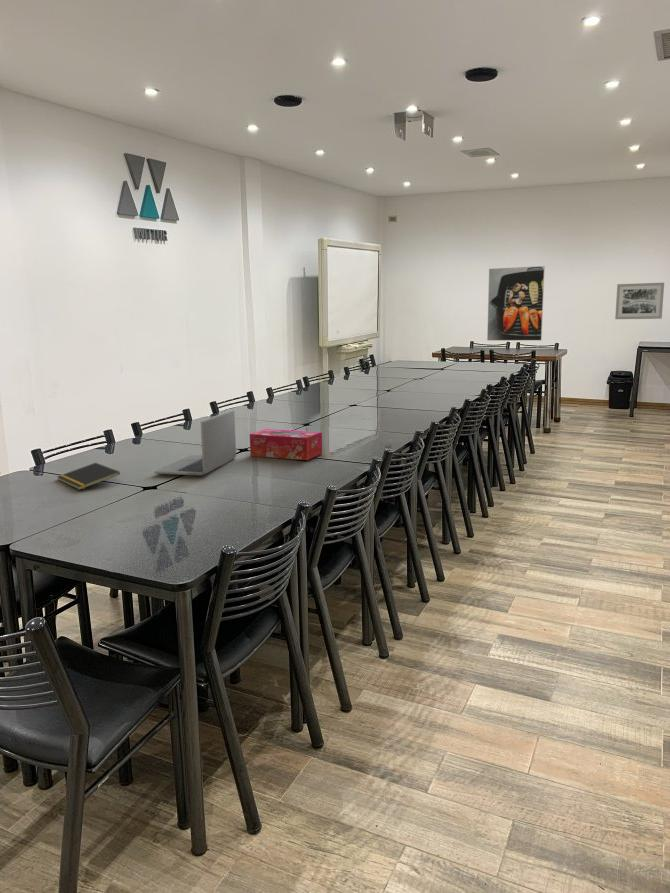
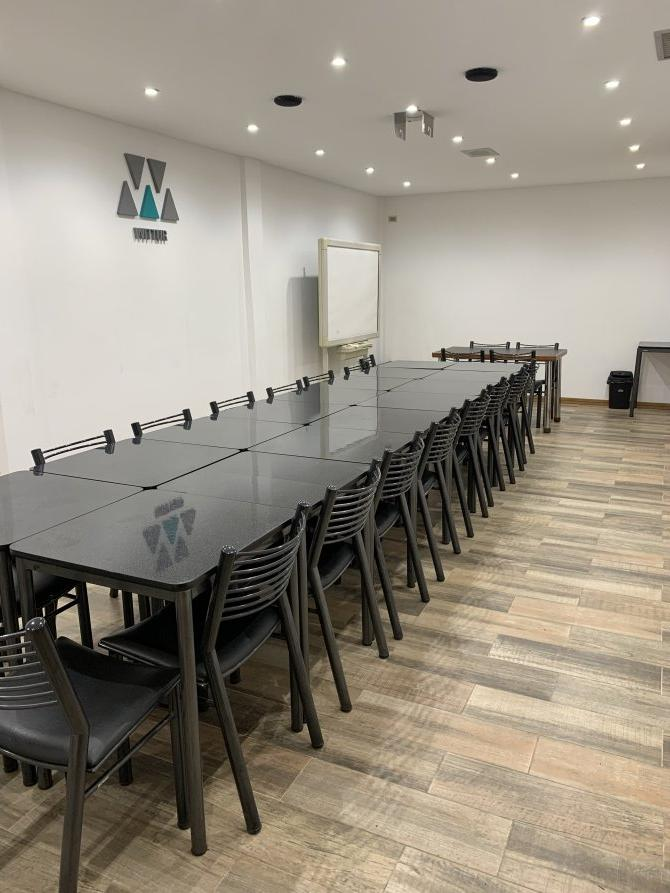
- wall art [614,282,665,320]
- laptop [153,409,237,476]
- tissue box [249,428,323,461]
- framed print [486,265,546,342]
- notepad [56,462,121,491]
